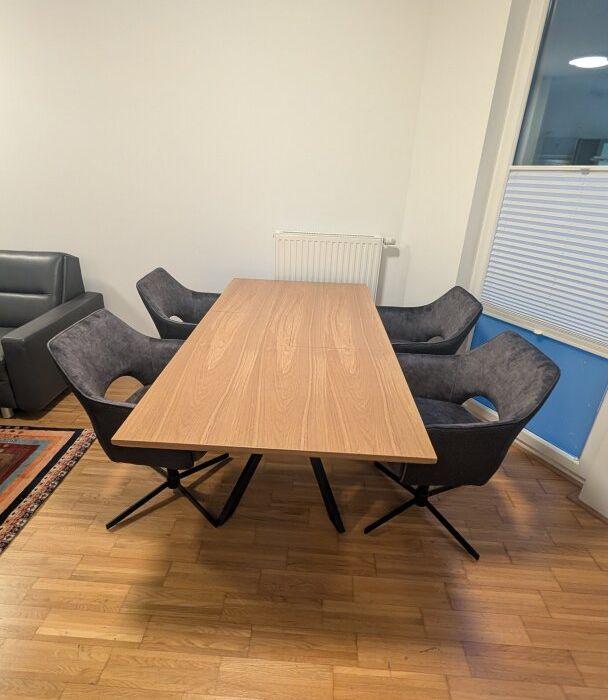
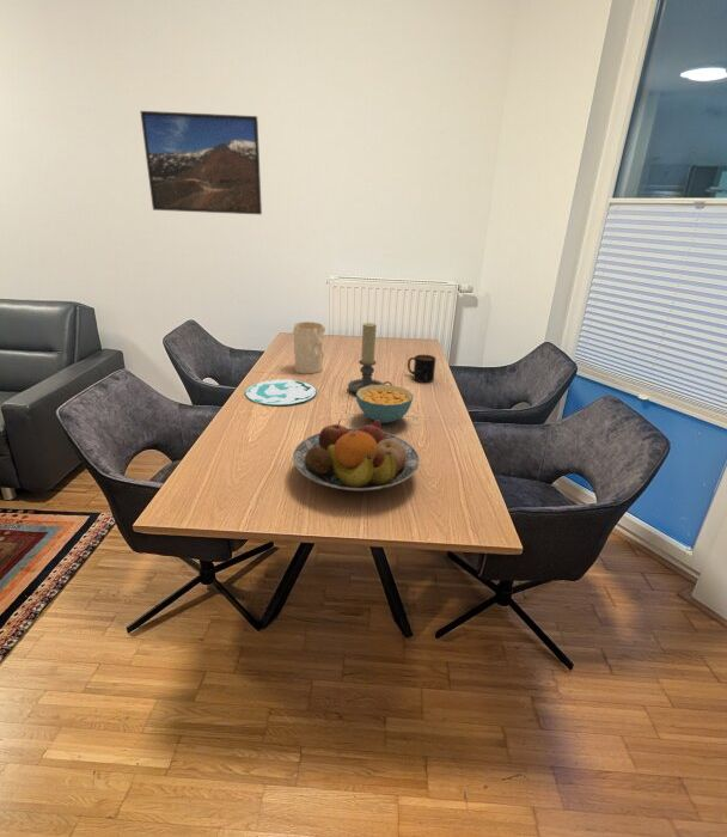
+ mug [407,354,436,384]
+ vase [292,320,326,374]
+ plate [244,378,318,407]
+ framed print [139,110,263,215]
+ candle holder [347,322,393,393]
+ cereal bowl [355,384,415,424]
+ fruit bowl [292,418,421,491]
